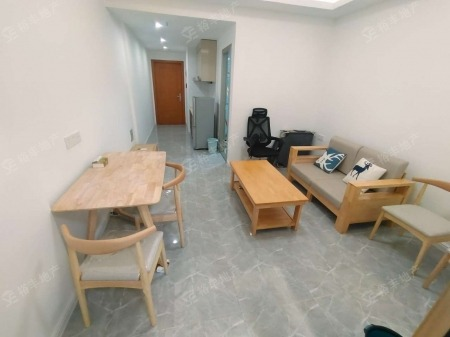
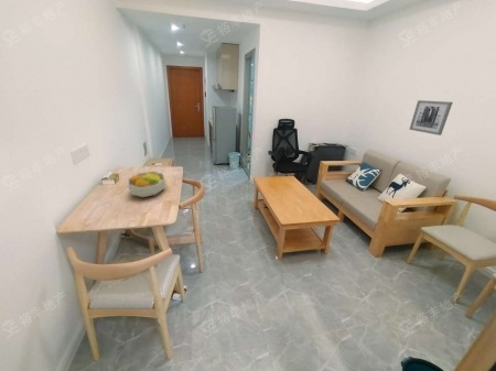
+ fruit bowl [127,171,166,198]
+ wall art [409,99,454,137]
